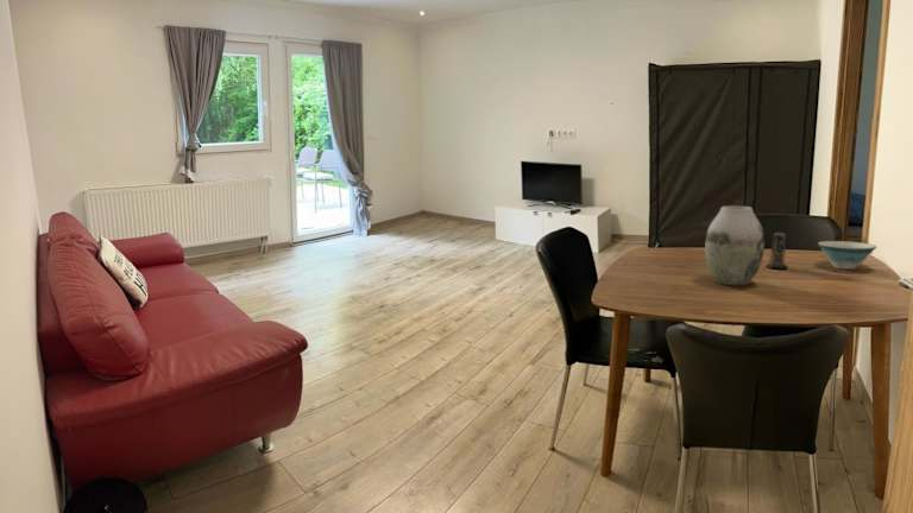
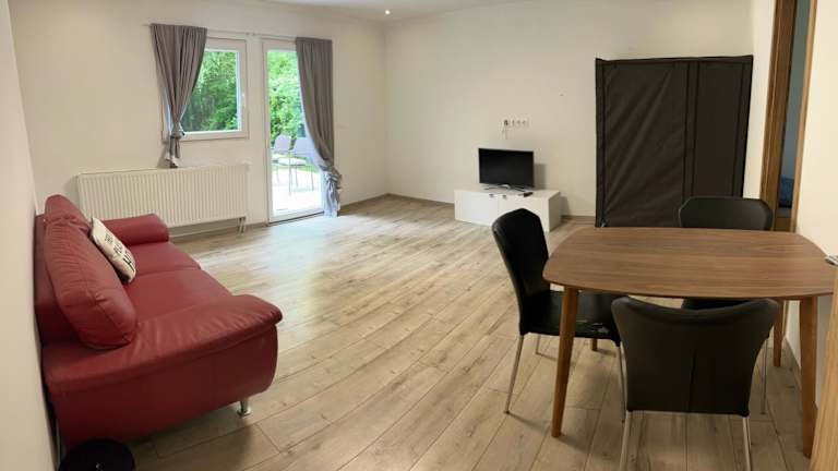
- candle [766,232,788,270]
- bowl [817,240,877,271]
- vase [704,205,766,286]
